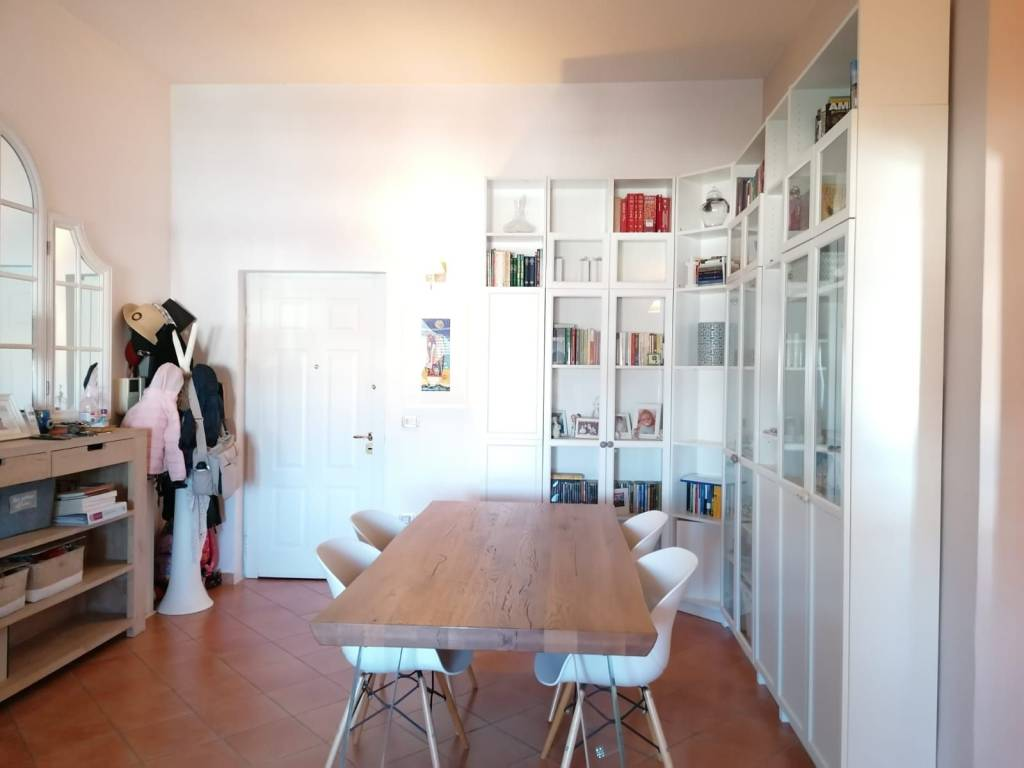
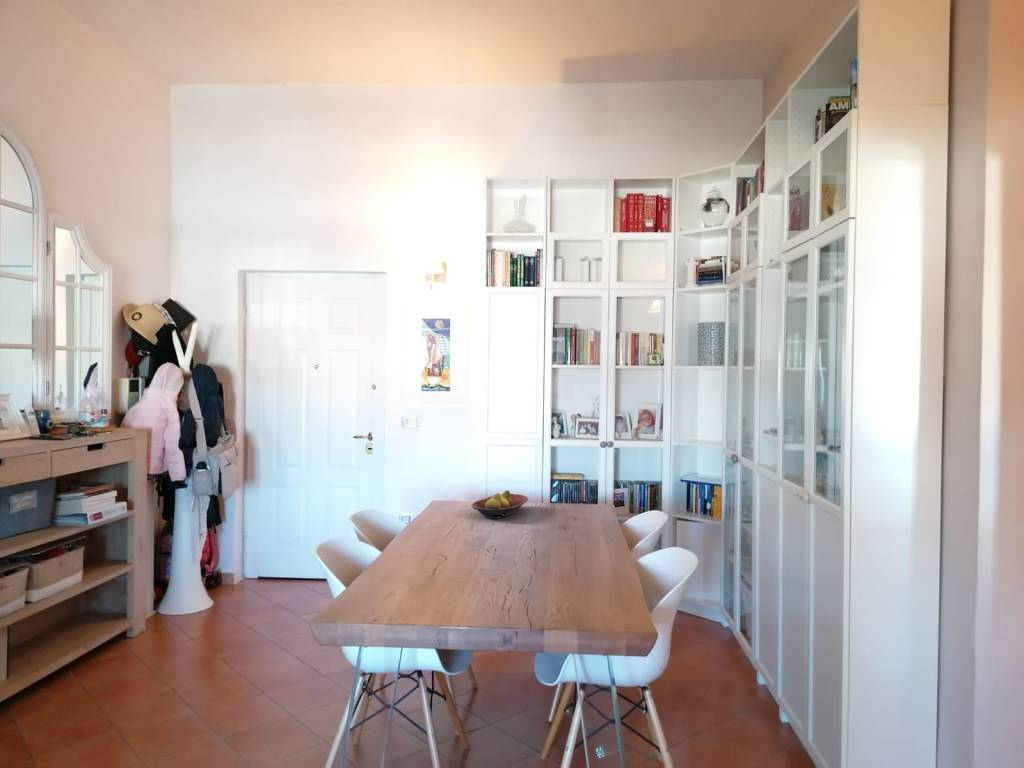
+ fruit bowl [470,489,529,520]
